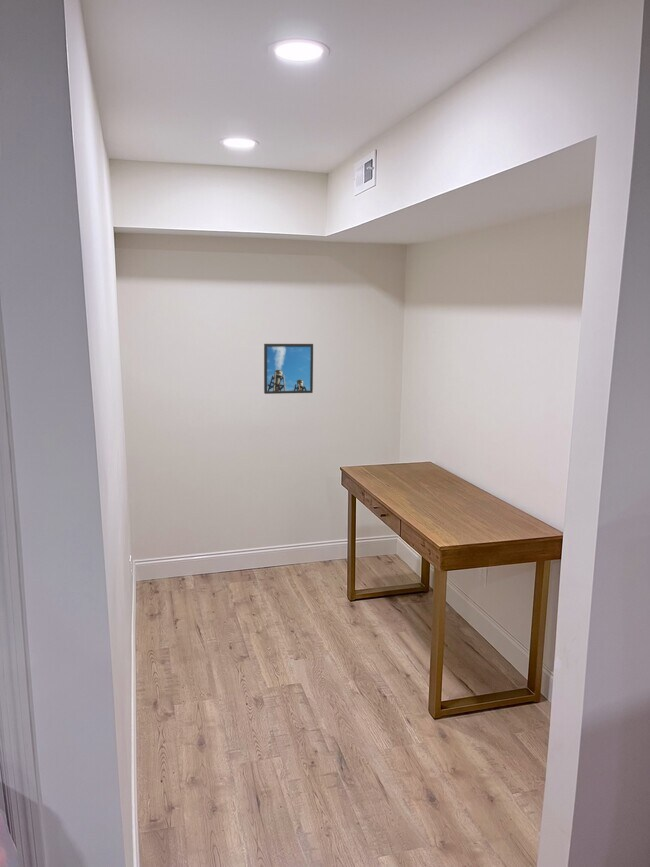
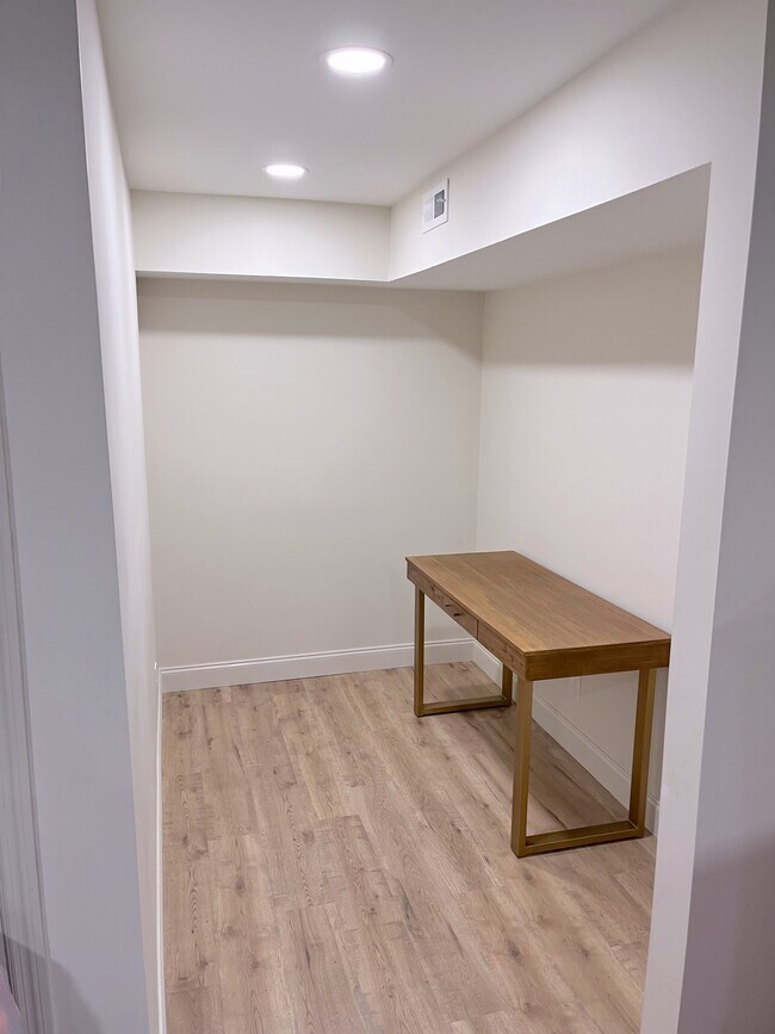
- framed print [263,343,314,395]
